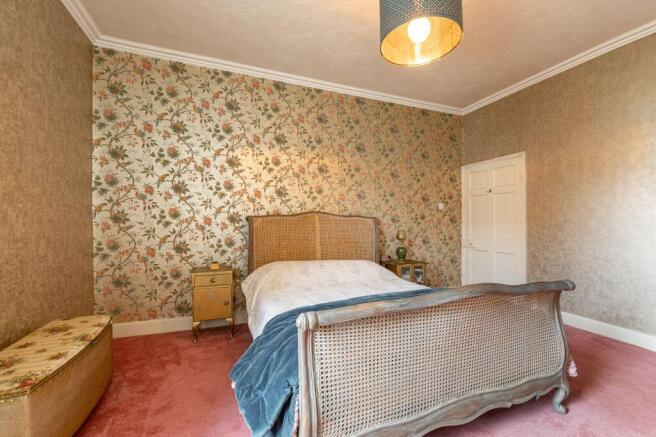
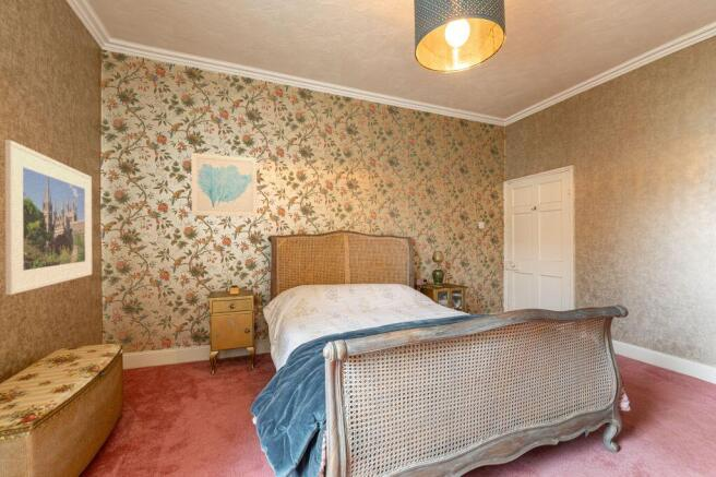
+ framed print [3,139,93,296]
+ wall art [190,152,258,217]
